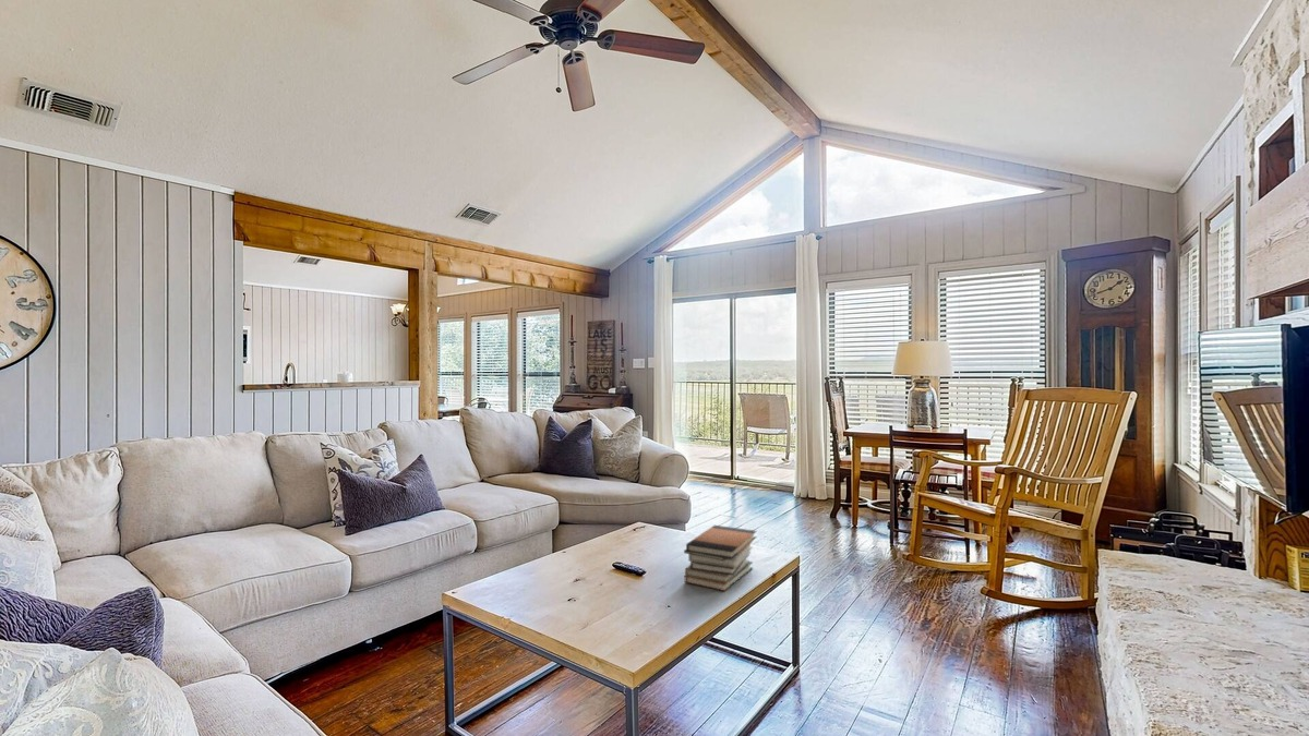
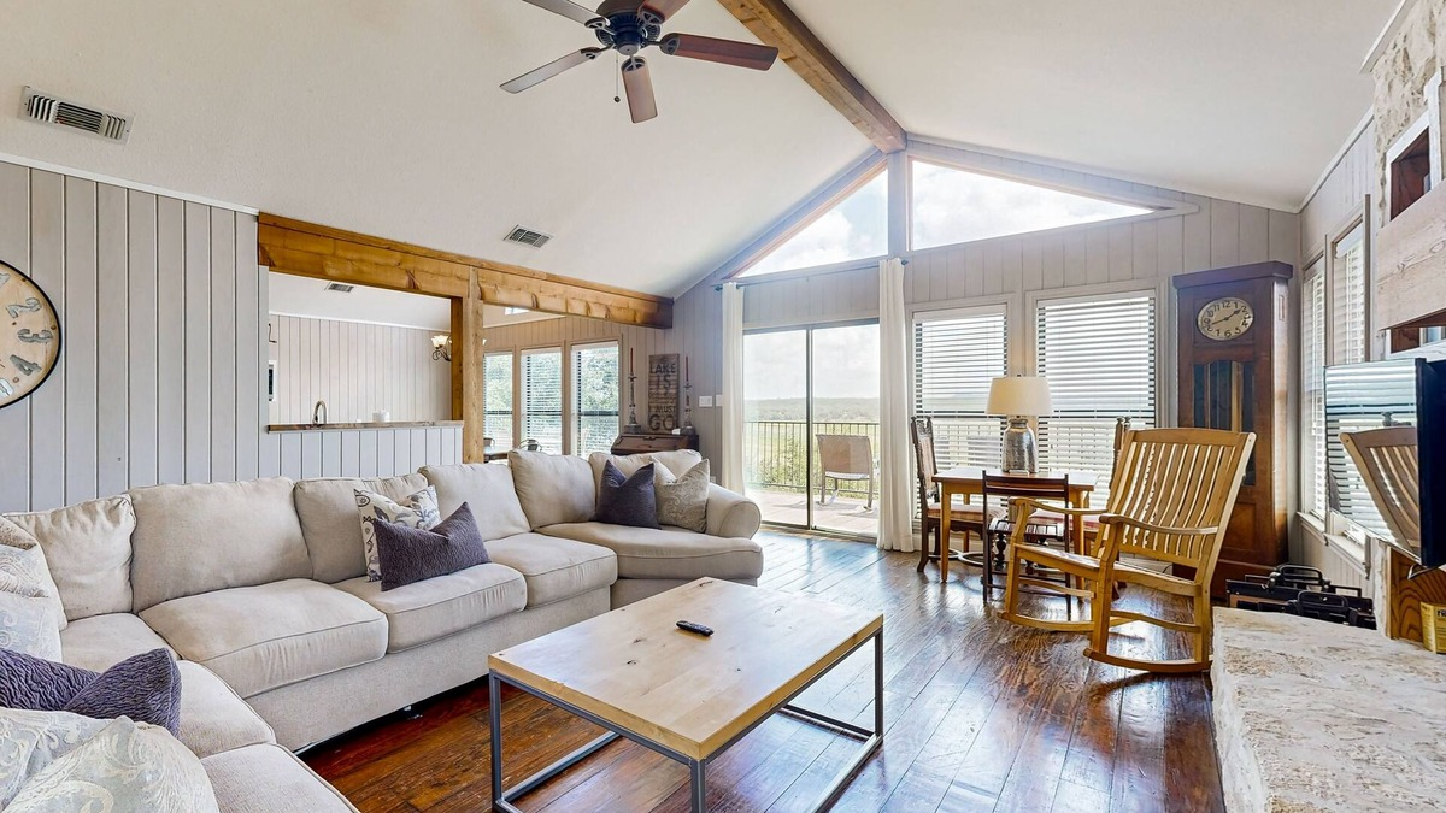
- book stack [683,524,757,592]
